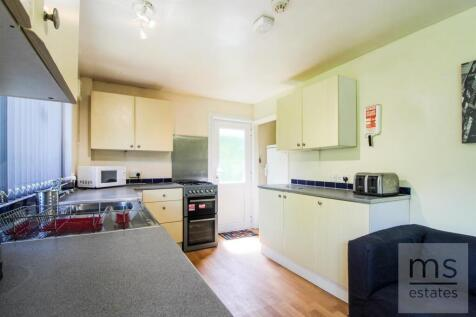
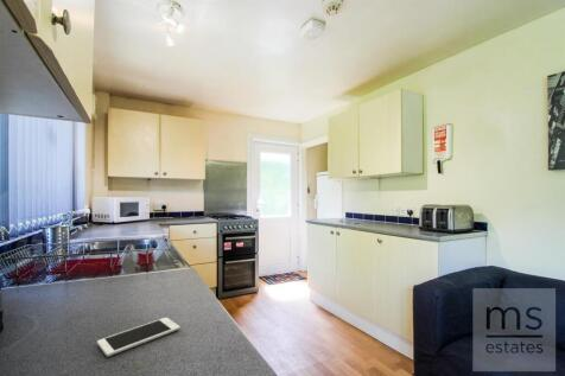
+ cell phone [96,317,182,357]
